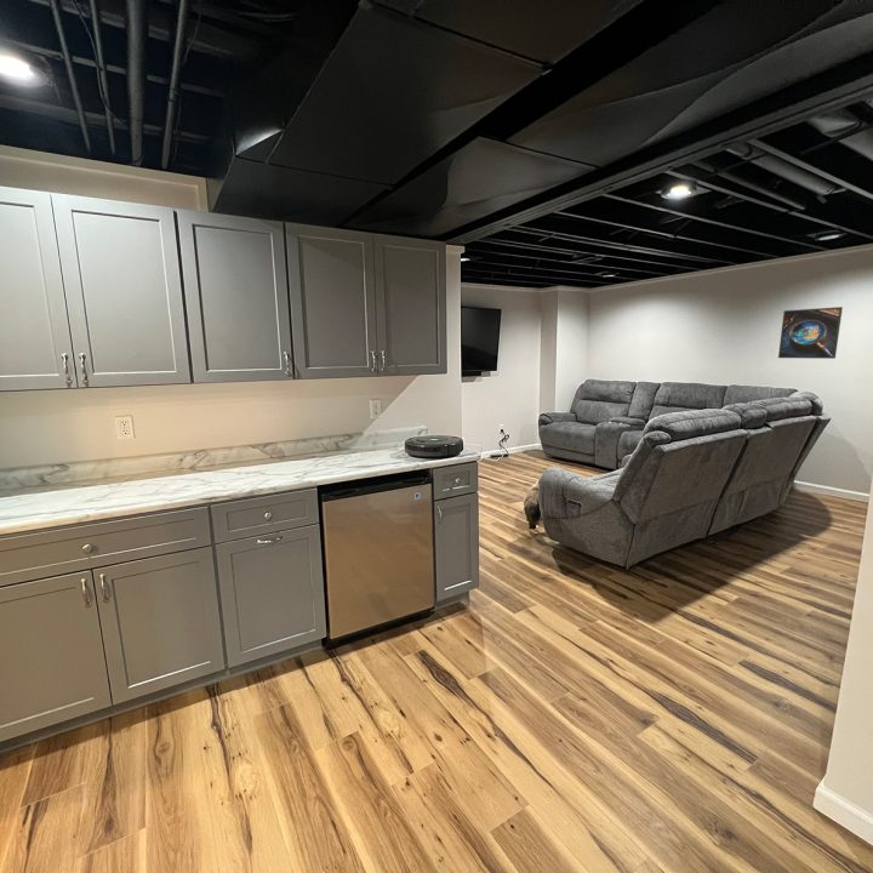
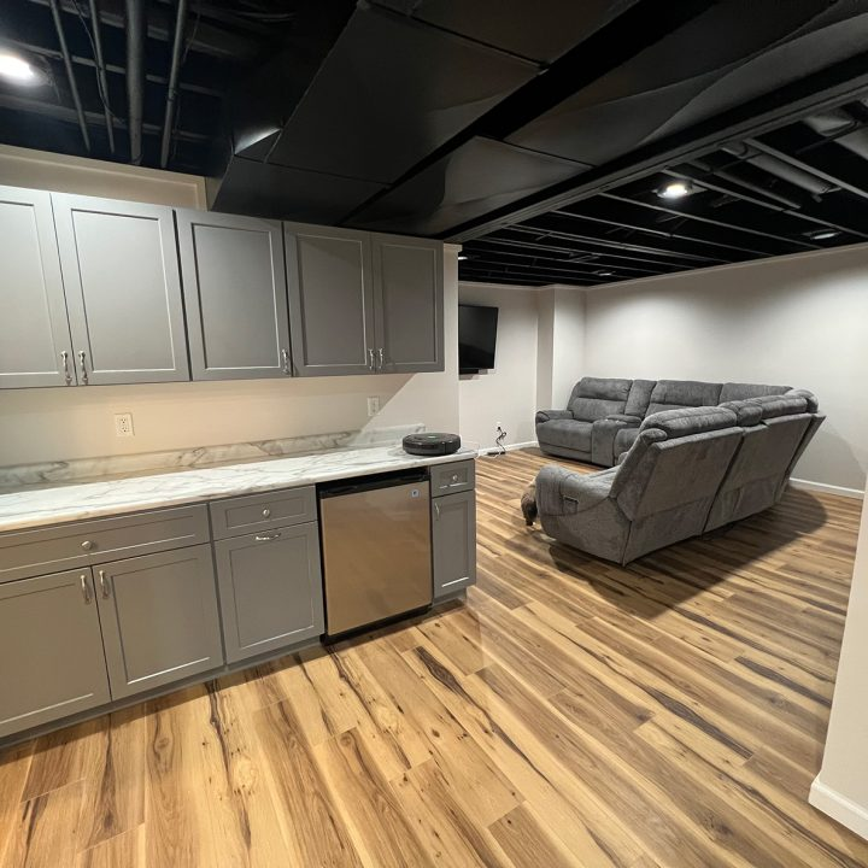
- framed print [777,306,844,360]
